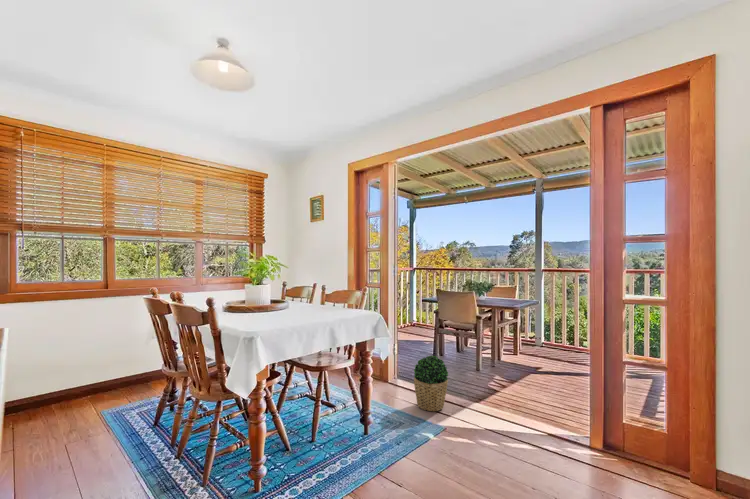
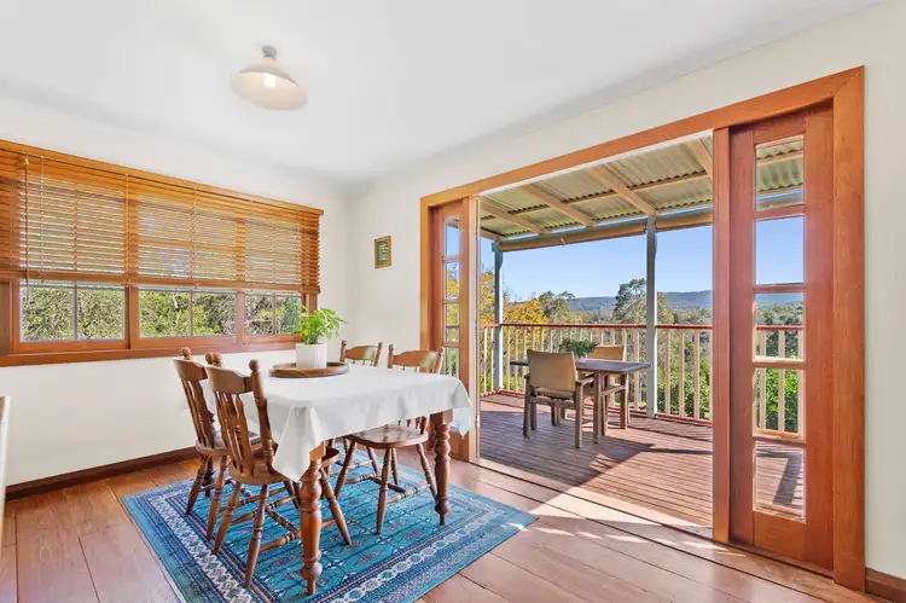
- potted plant [413,355,449,412]
